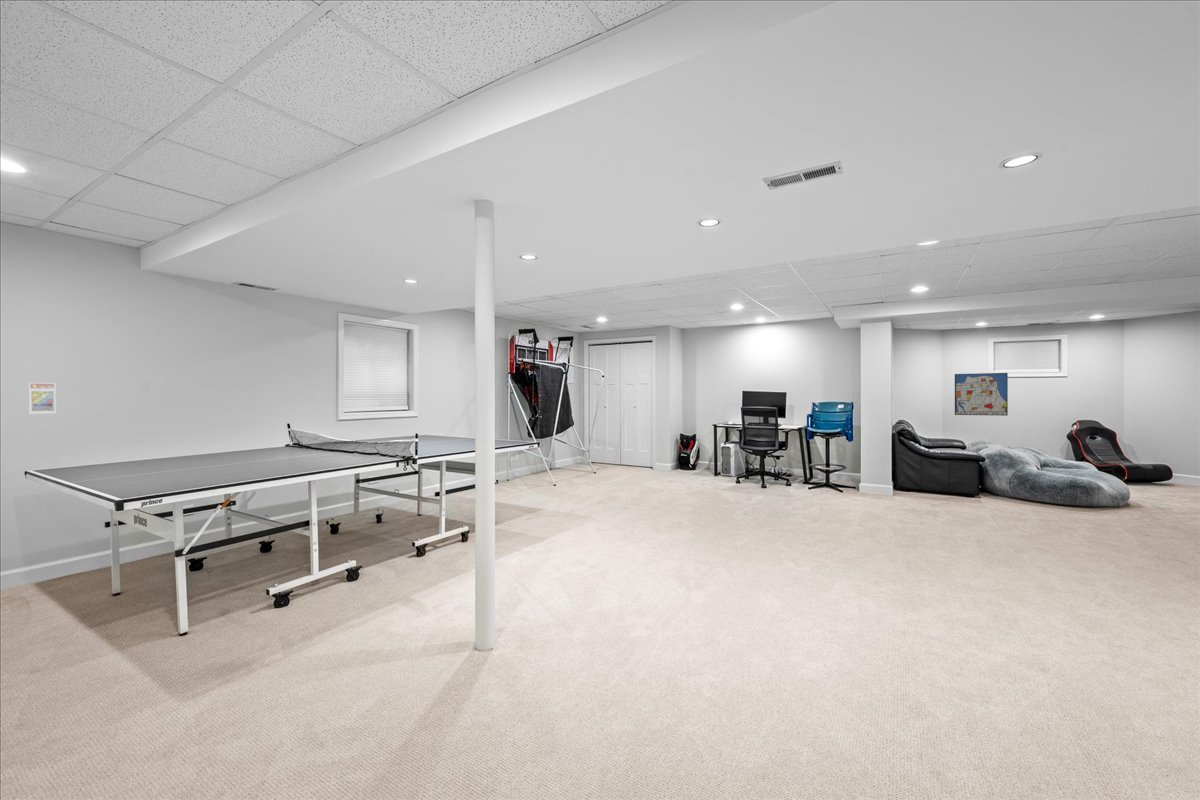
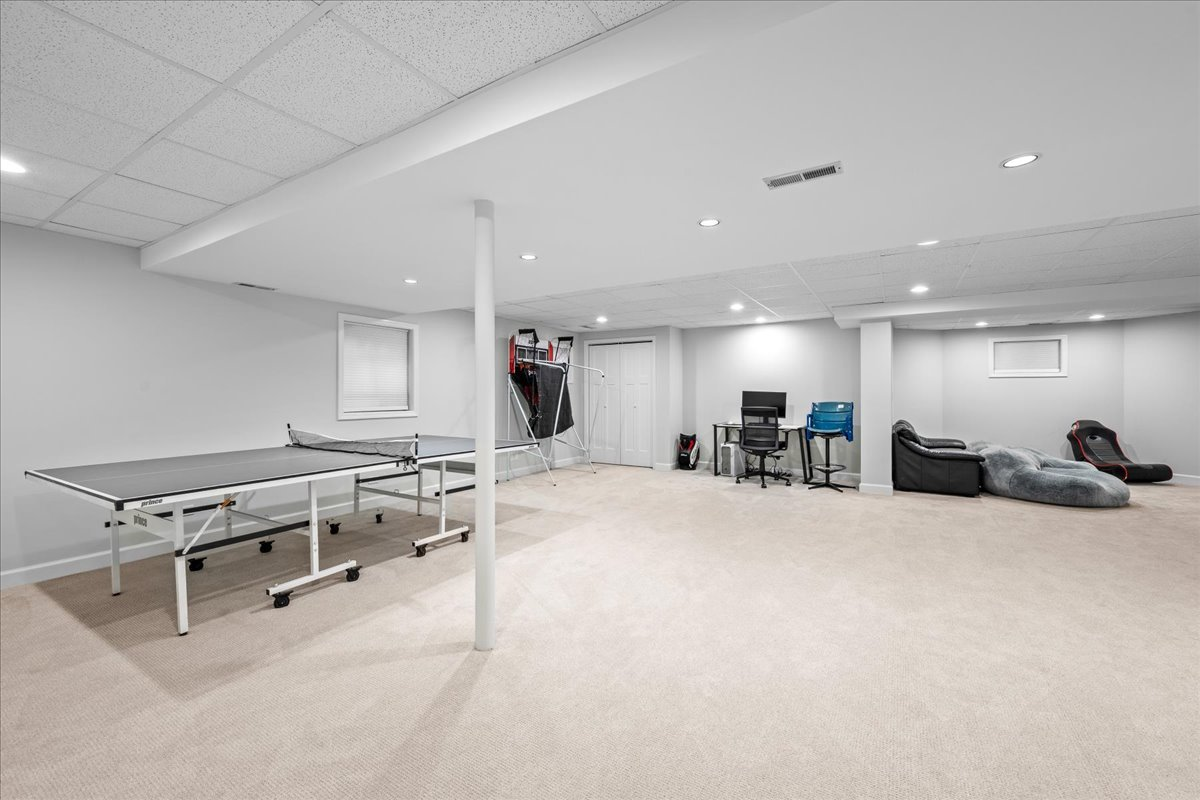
- trading card display case [27,381,57,415]
- wall art [954,372,1009,417]
